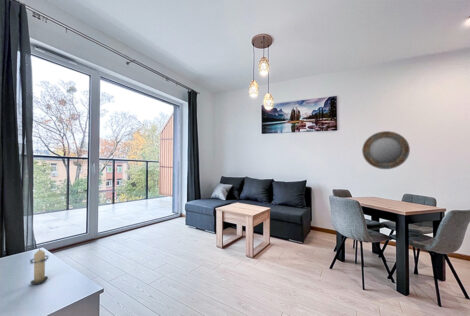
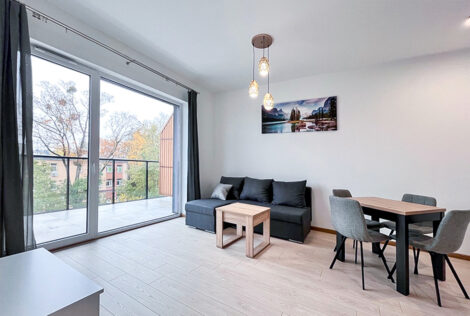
- home mirror [361,130,411,170]
- candle [29,247,50,286]
